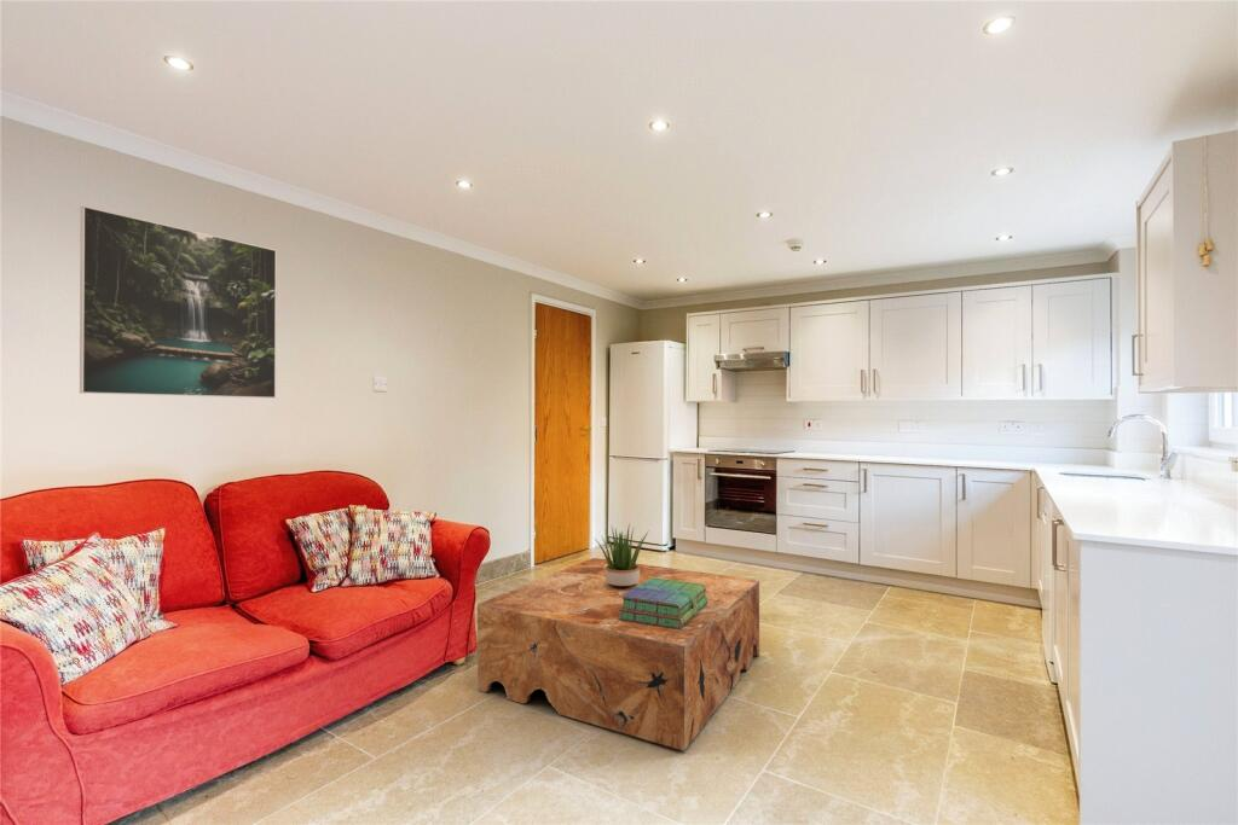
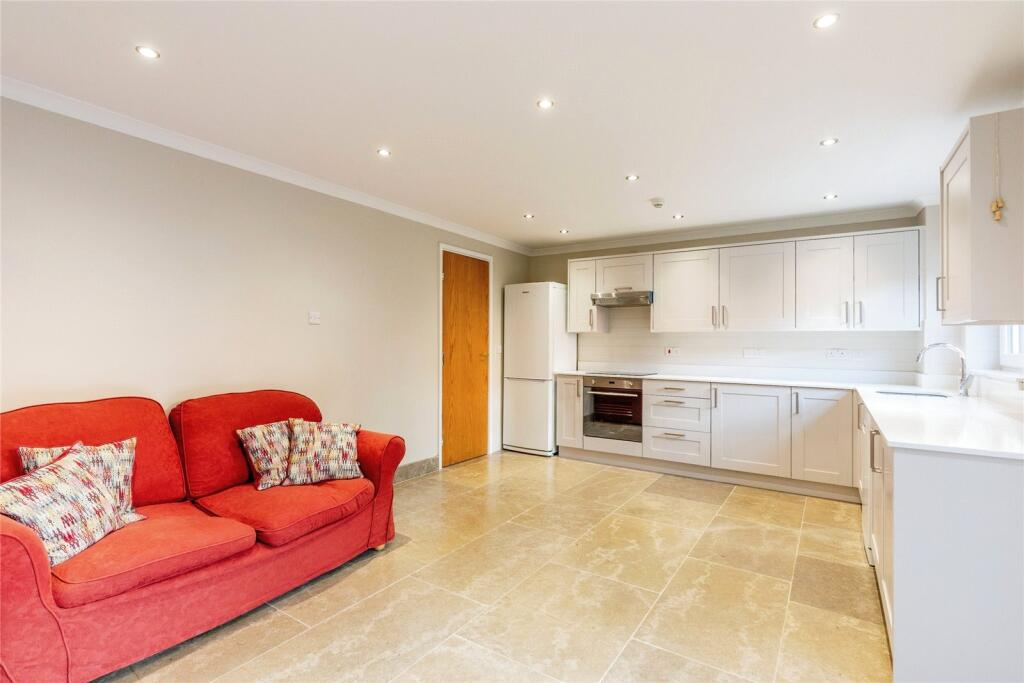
- coffee table [476,557,760,753]
- stack of books [618,577,708,629]
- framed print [79,205,277,400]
- potted plant [594,523,650,588]
